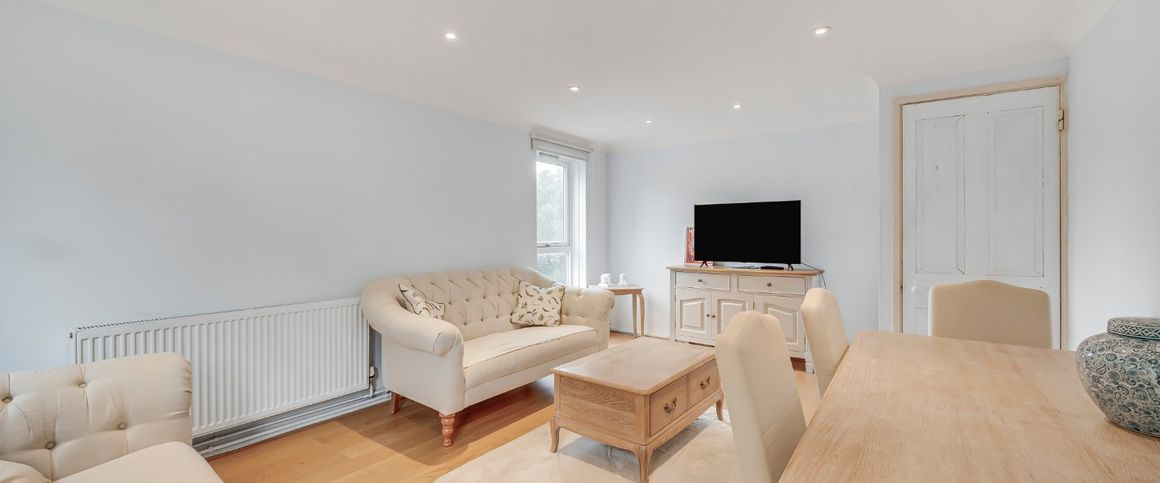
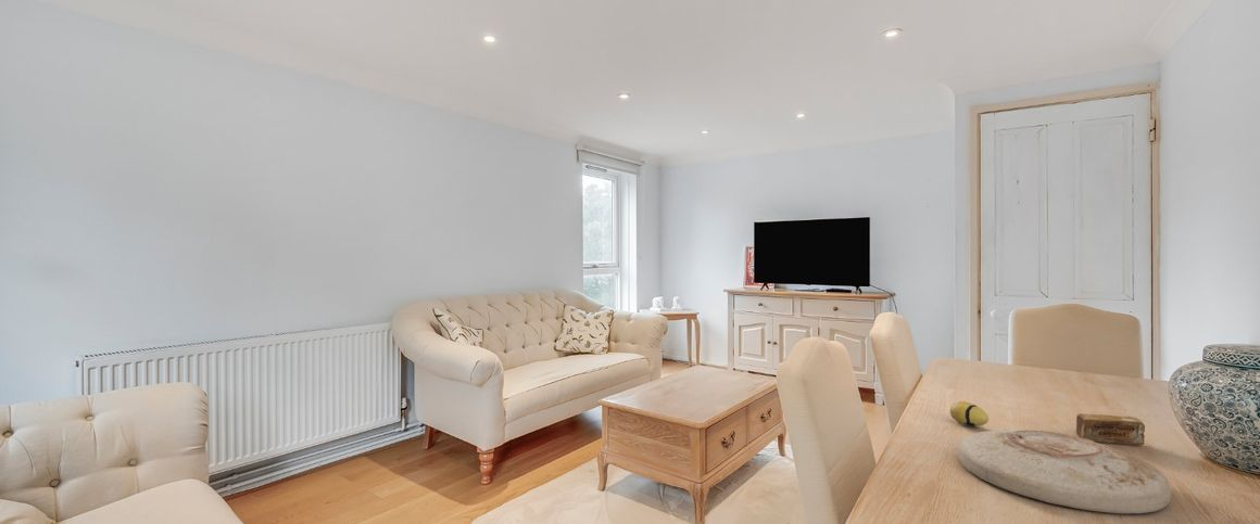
+ soap bar [1075,412,1146,446]
+ plate [957,429,1172,514]
+ decorative egg [949,400,990,427]
